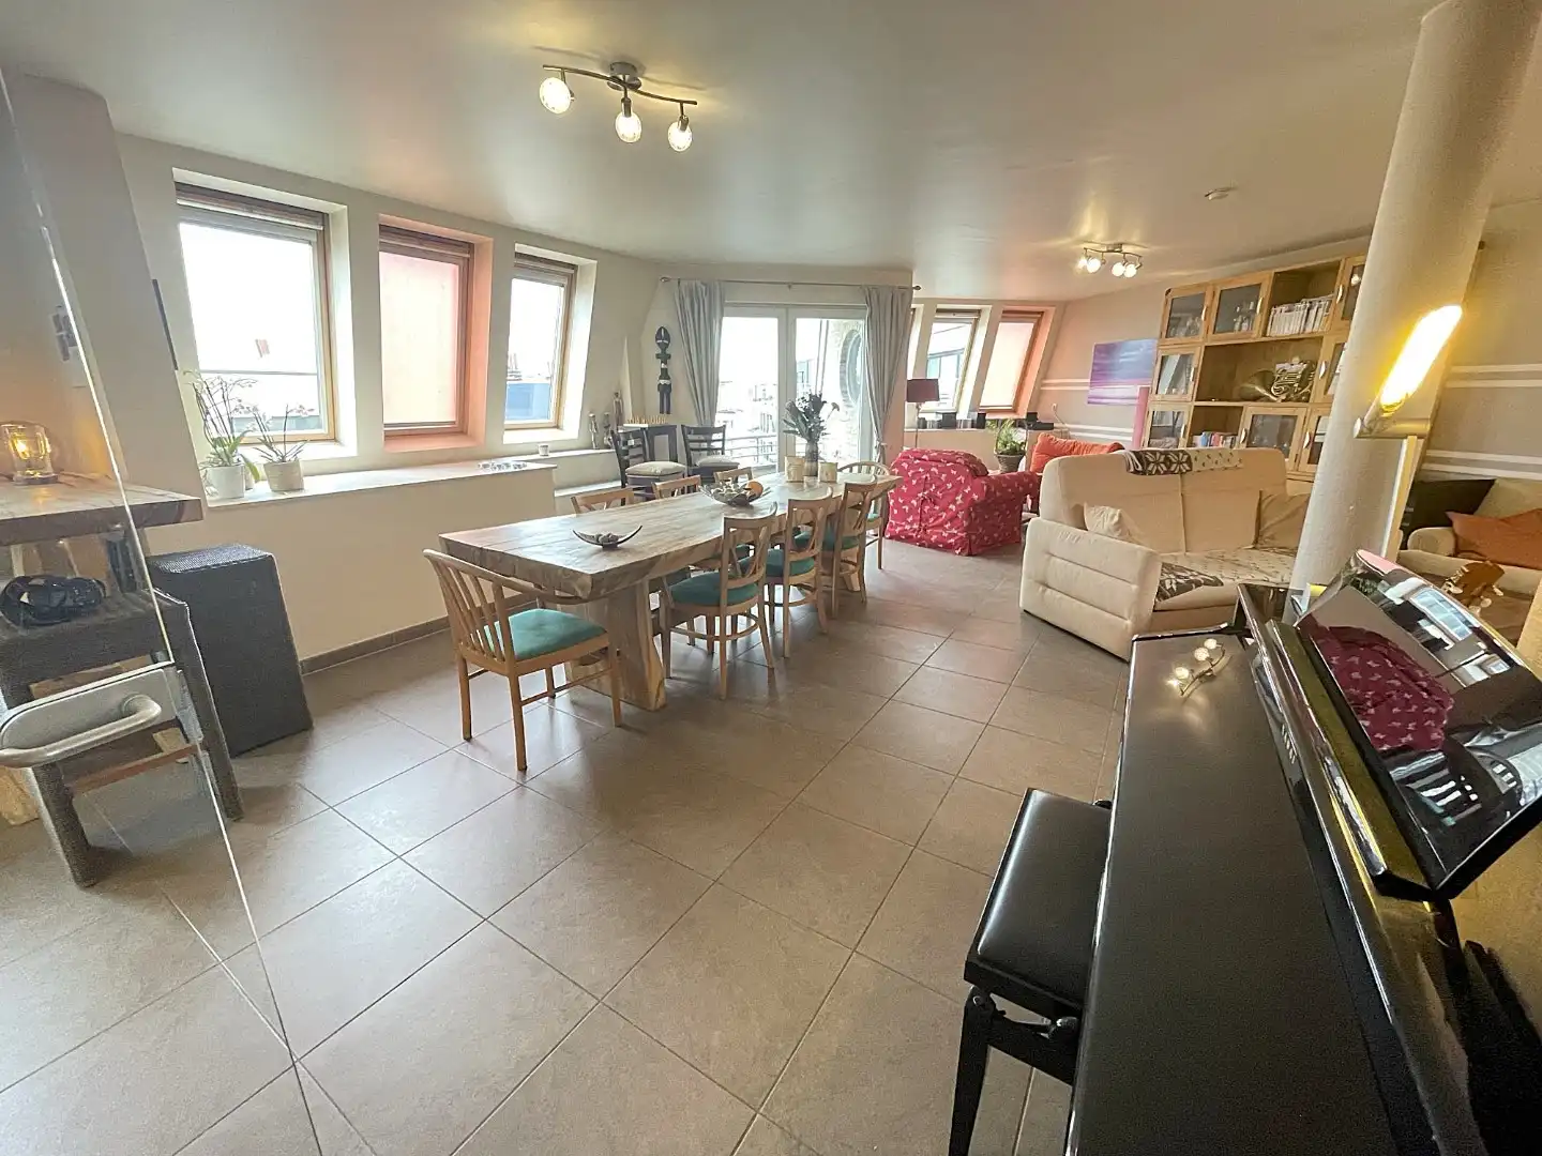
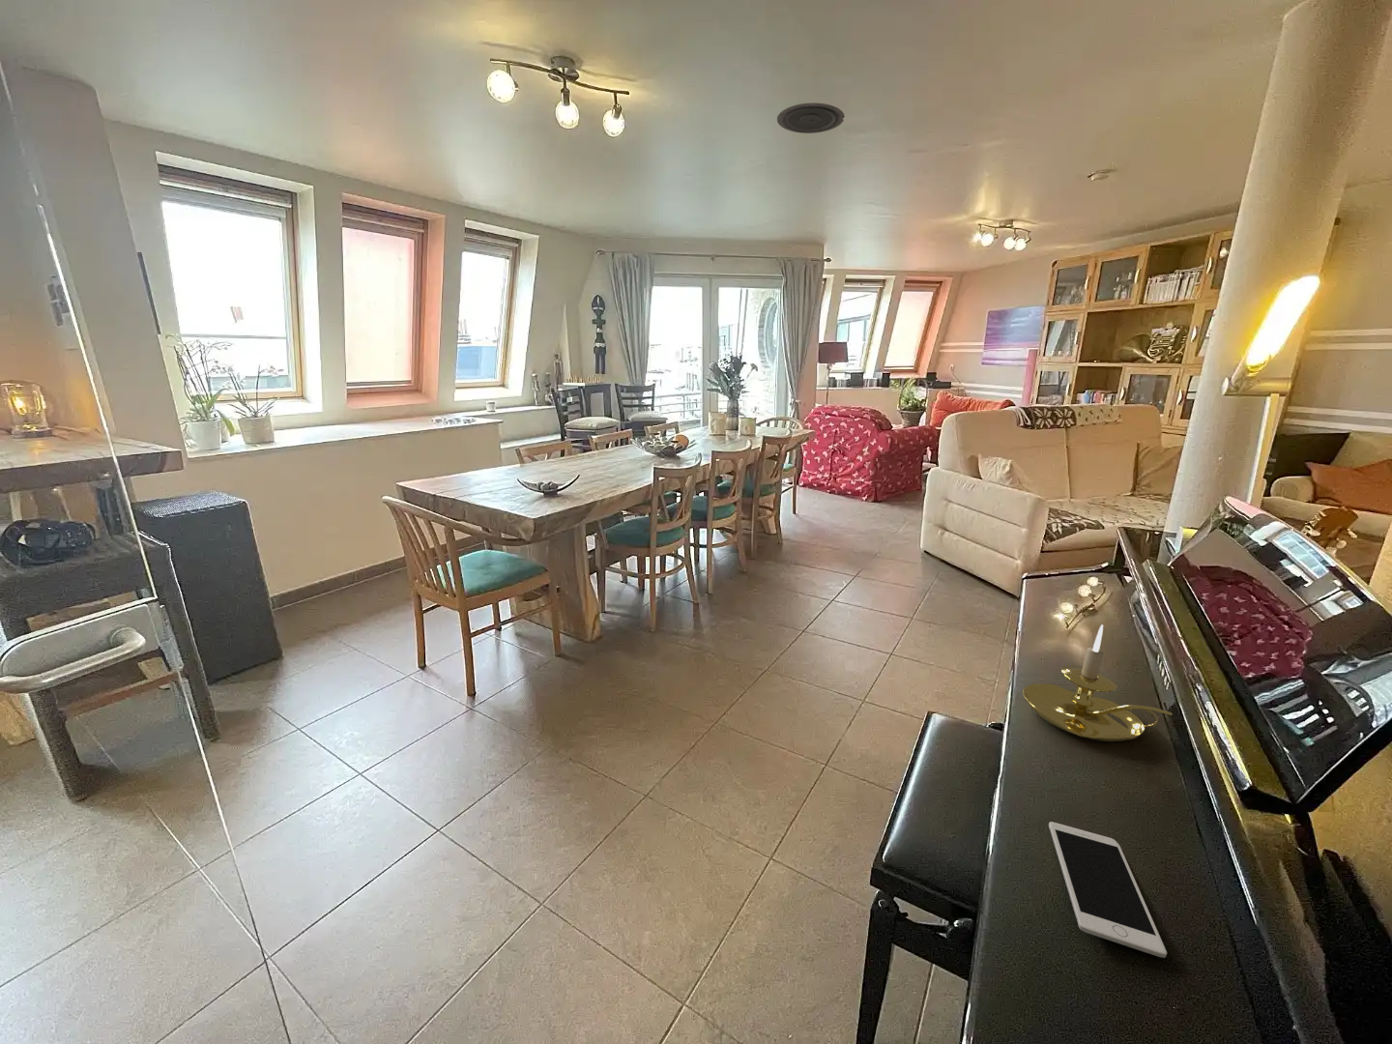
+ candle holder [1022,624,1174,742]
+ cell phone [1048,820,1167,958]
+ recessed light [776,102,846,135]
